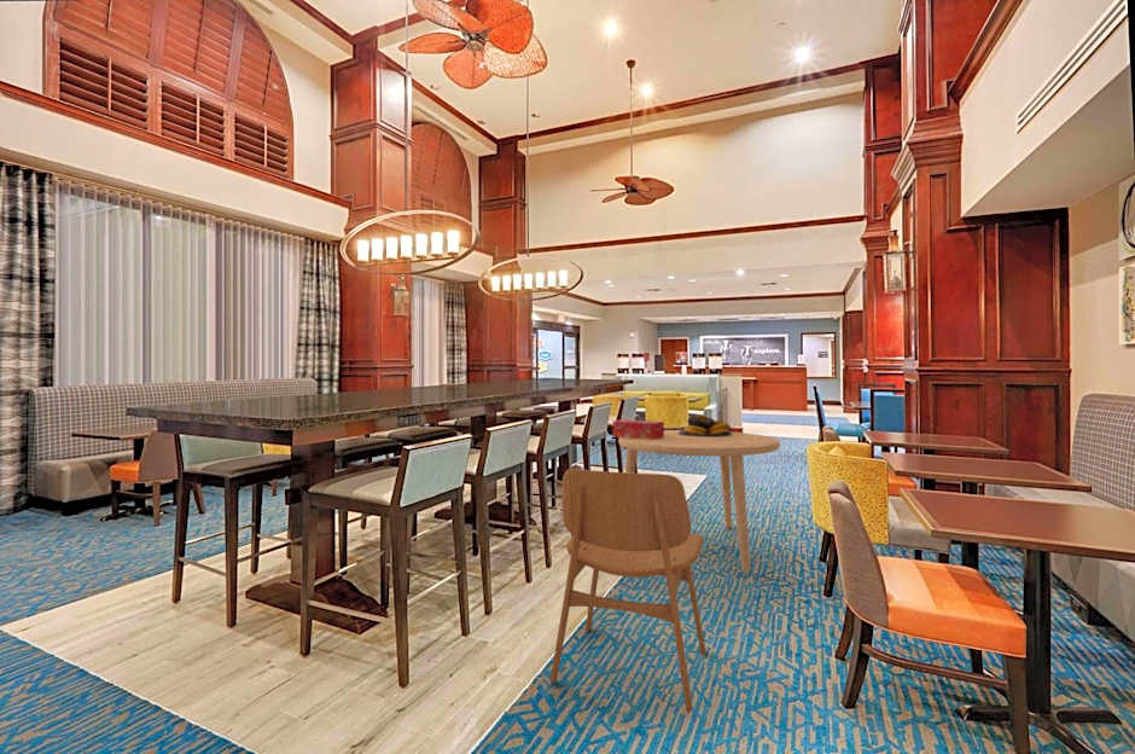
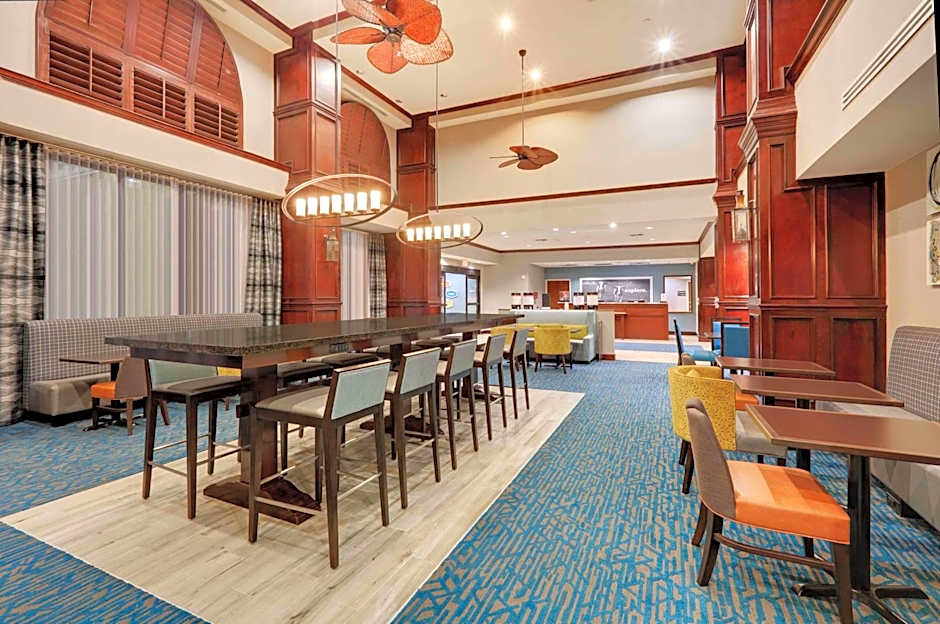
- tissue box [612,418,665,440]
- dining chair [549,468,706,714]
- fruit bowl [679,413,732,436]
- dining table [617,429,781,574]
